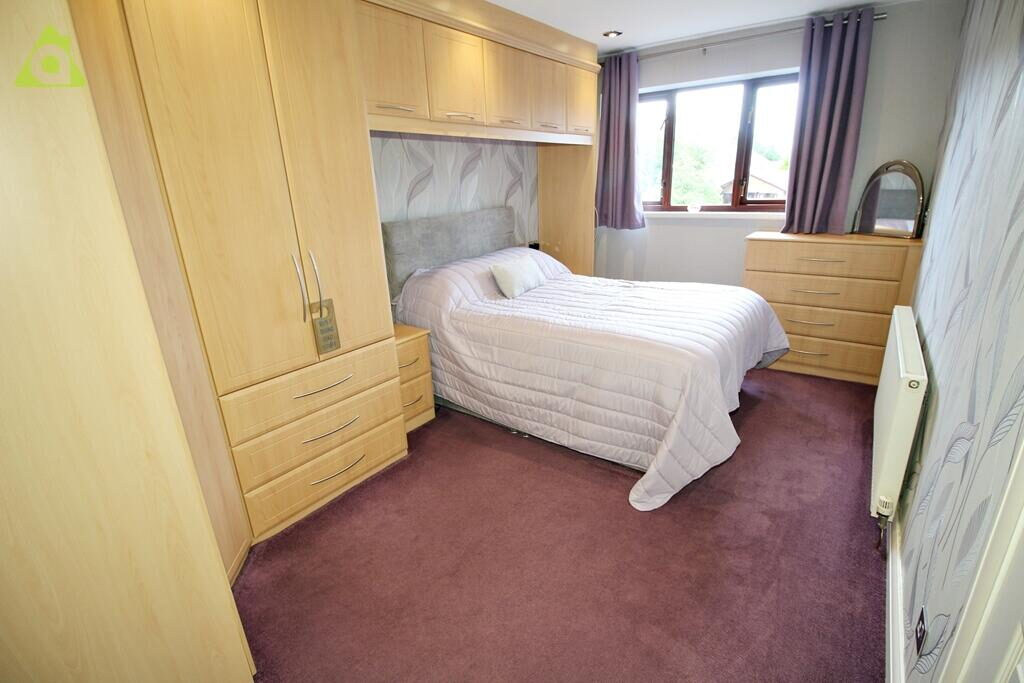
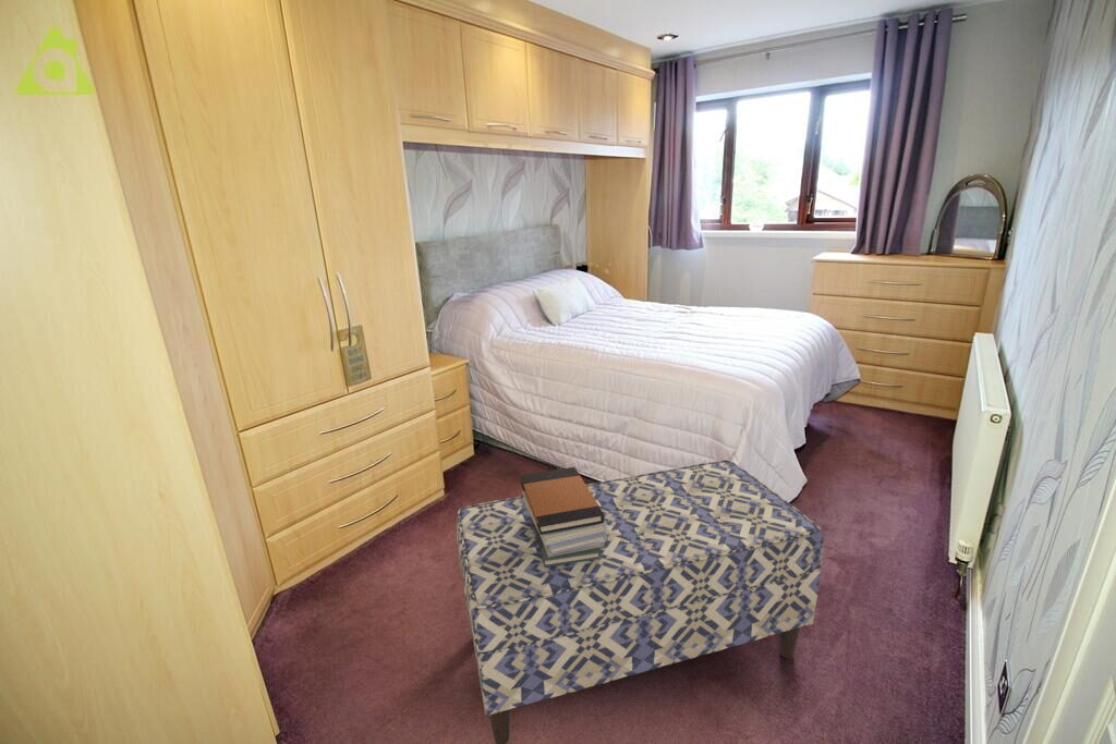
+ book stack [519,466,607,568]
+ bench [456,459,825,744]
